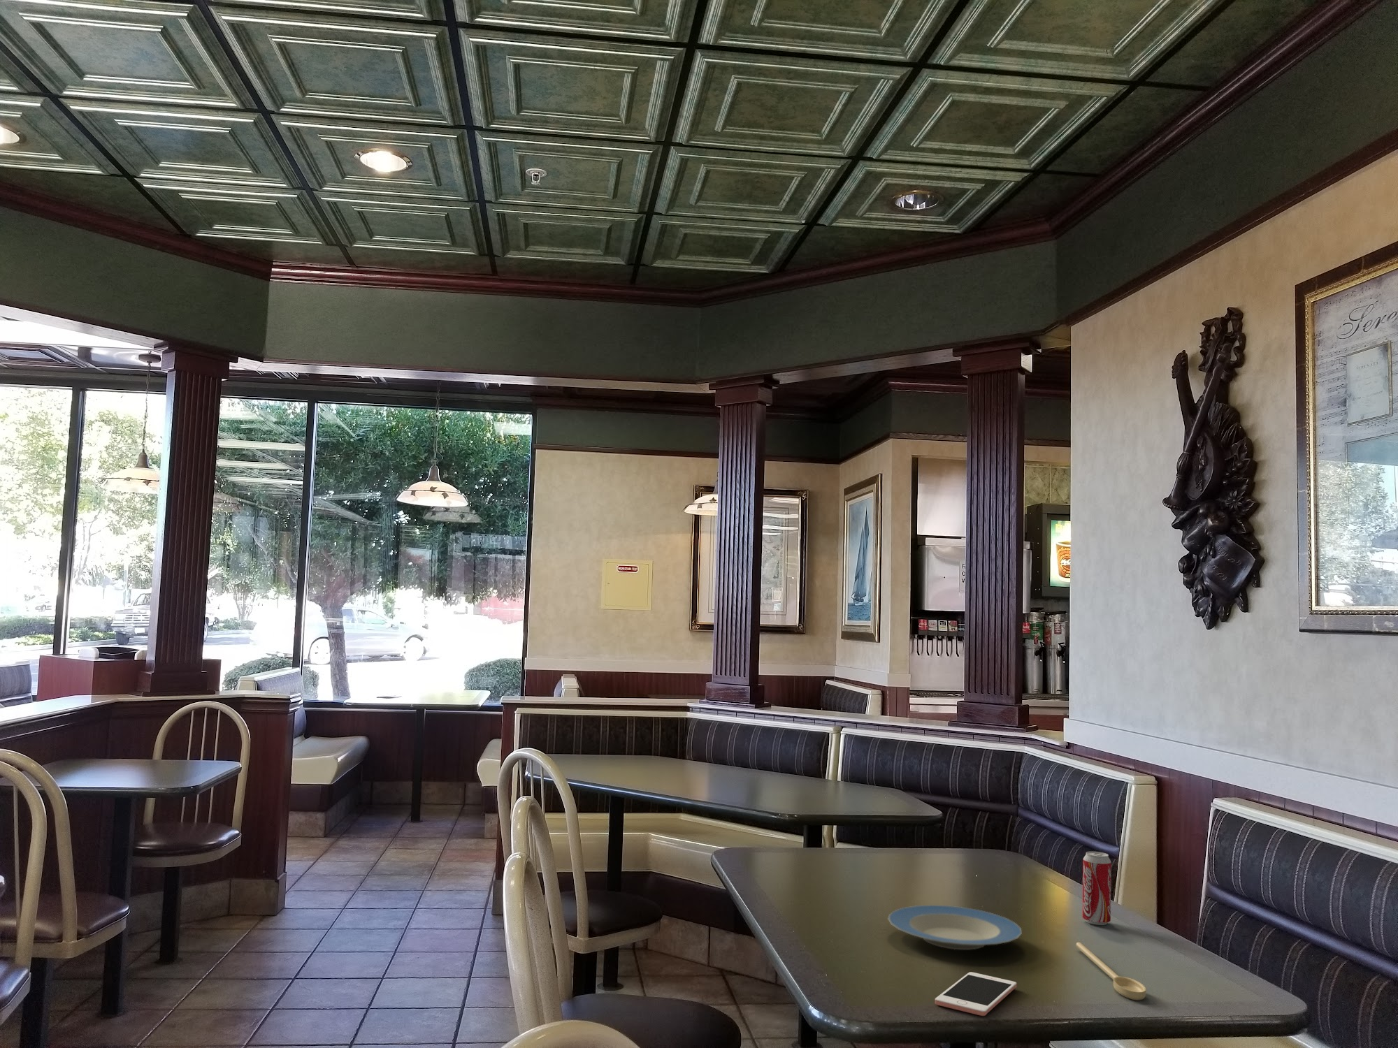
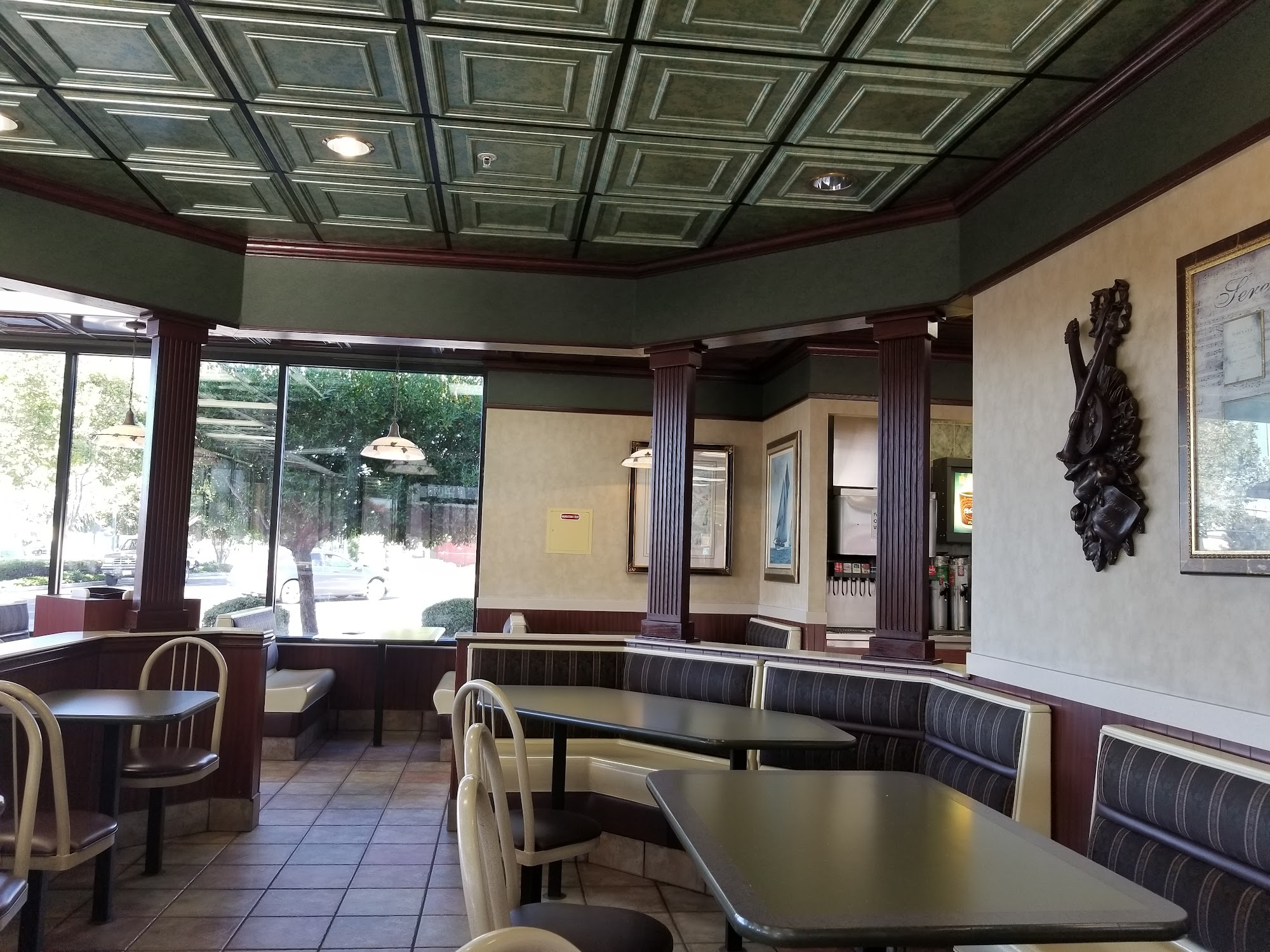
- spoon [1075,942,1146,1001]
- beverage can [1082,851,1112,926]
- cell phone [935,972,1017,1016]
- plate [887,905,1023,951]
